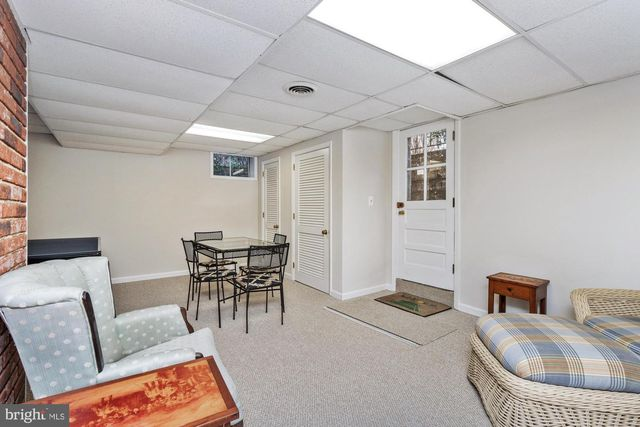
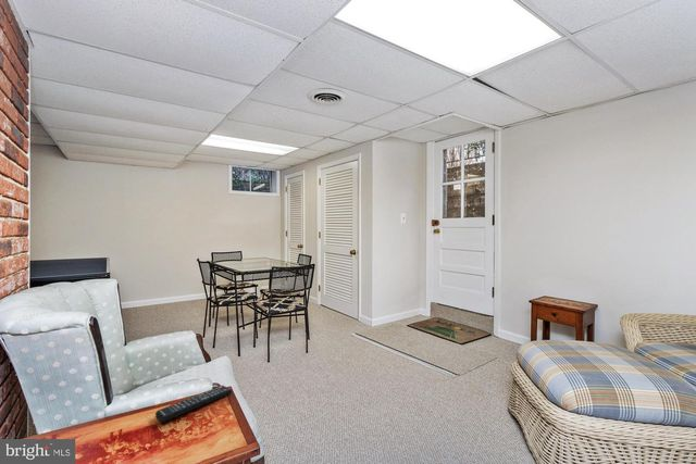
+ remote control [154,385,233,424]
